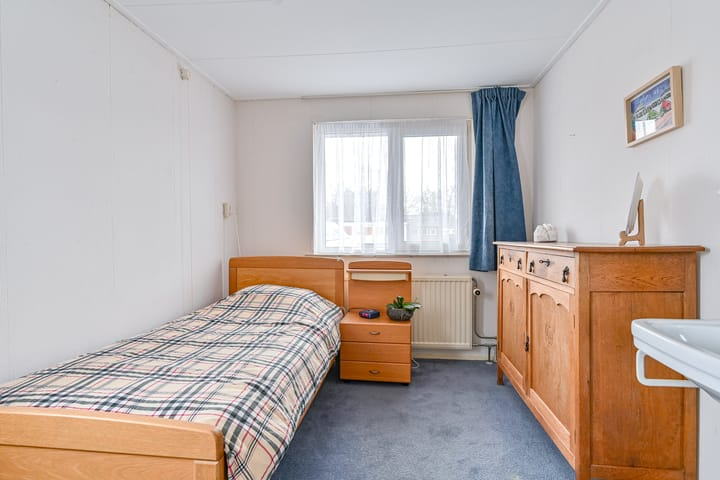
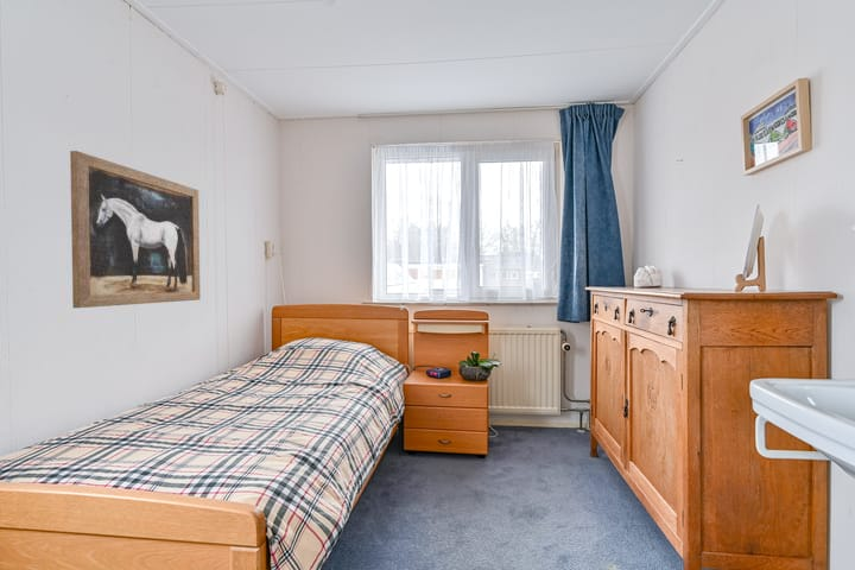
+ wall art [69,150,201,309]
